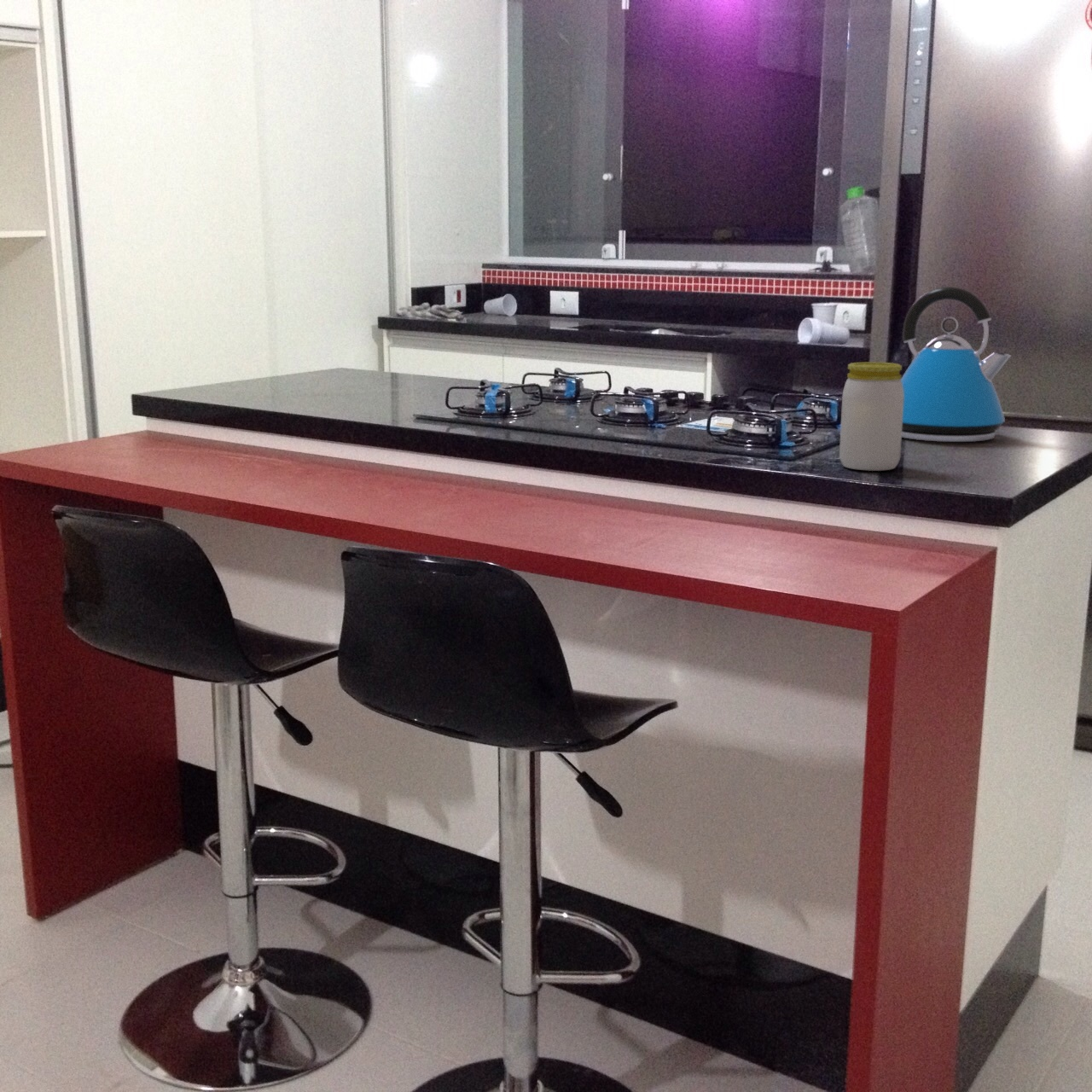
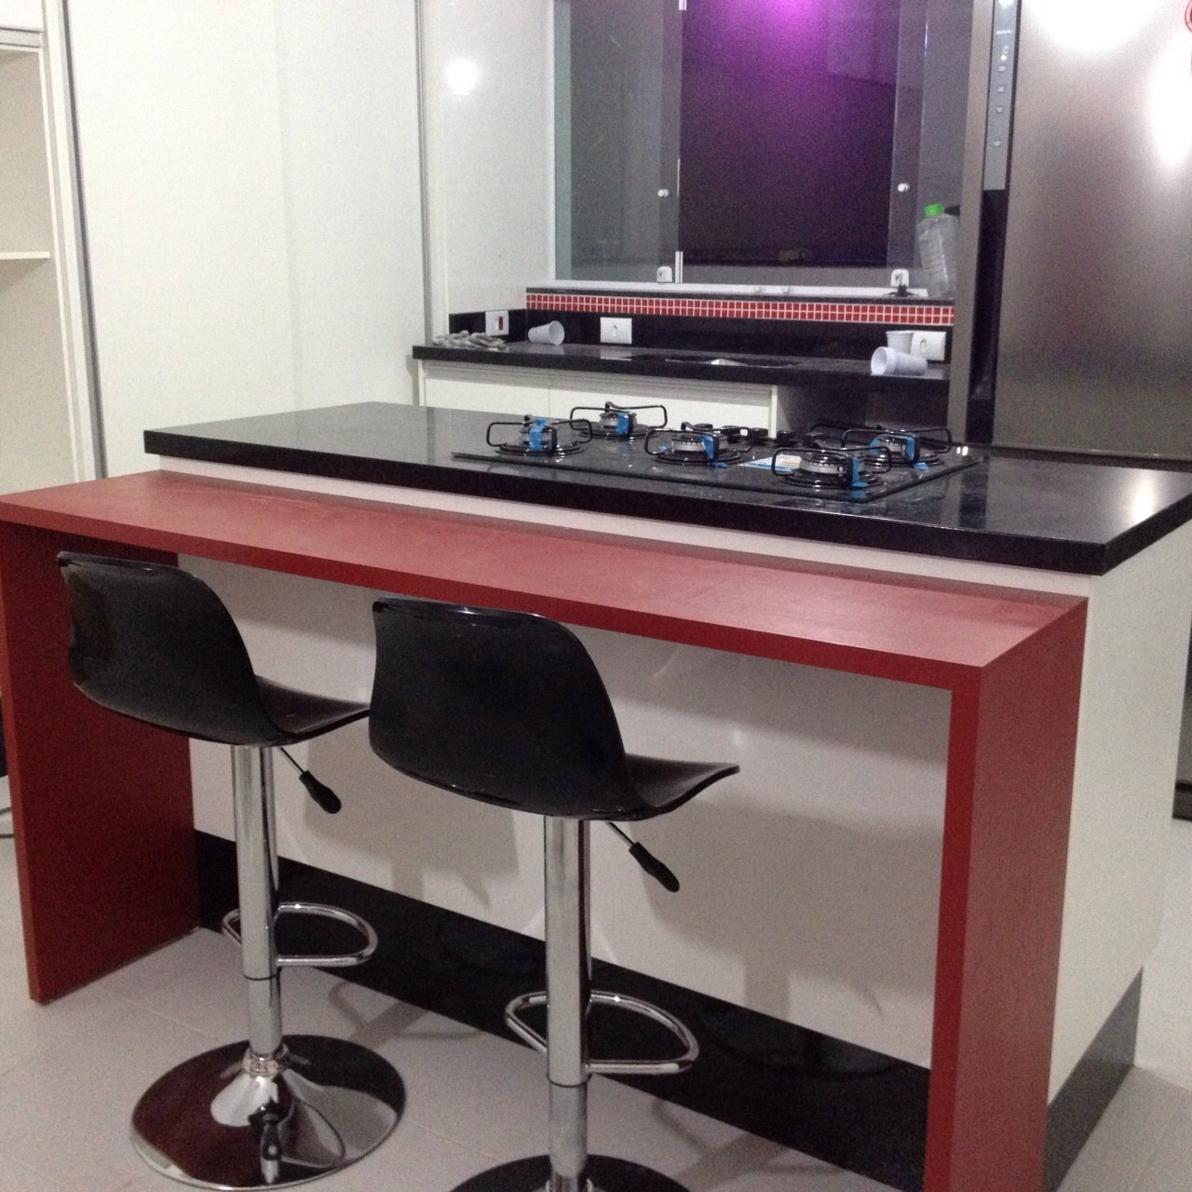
- kettle [901,286,1012,443]
- jar [839,362,904,472]
